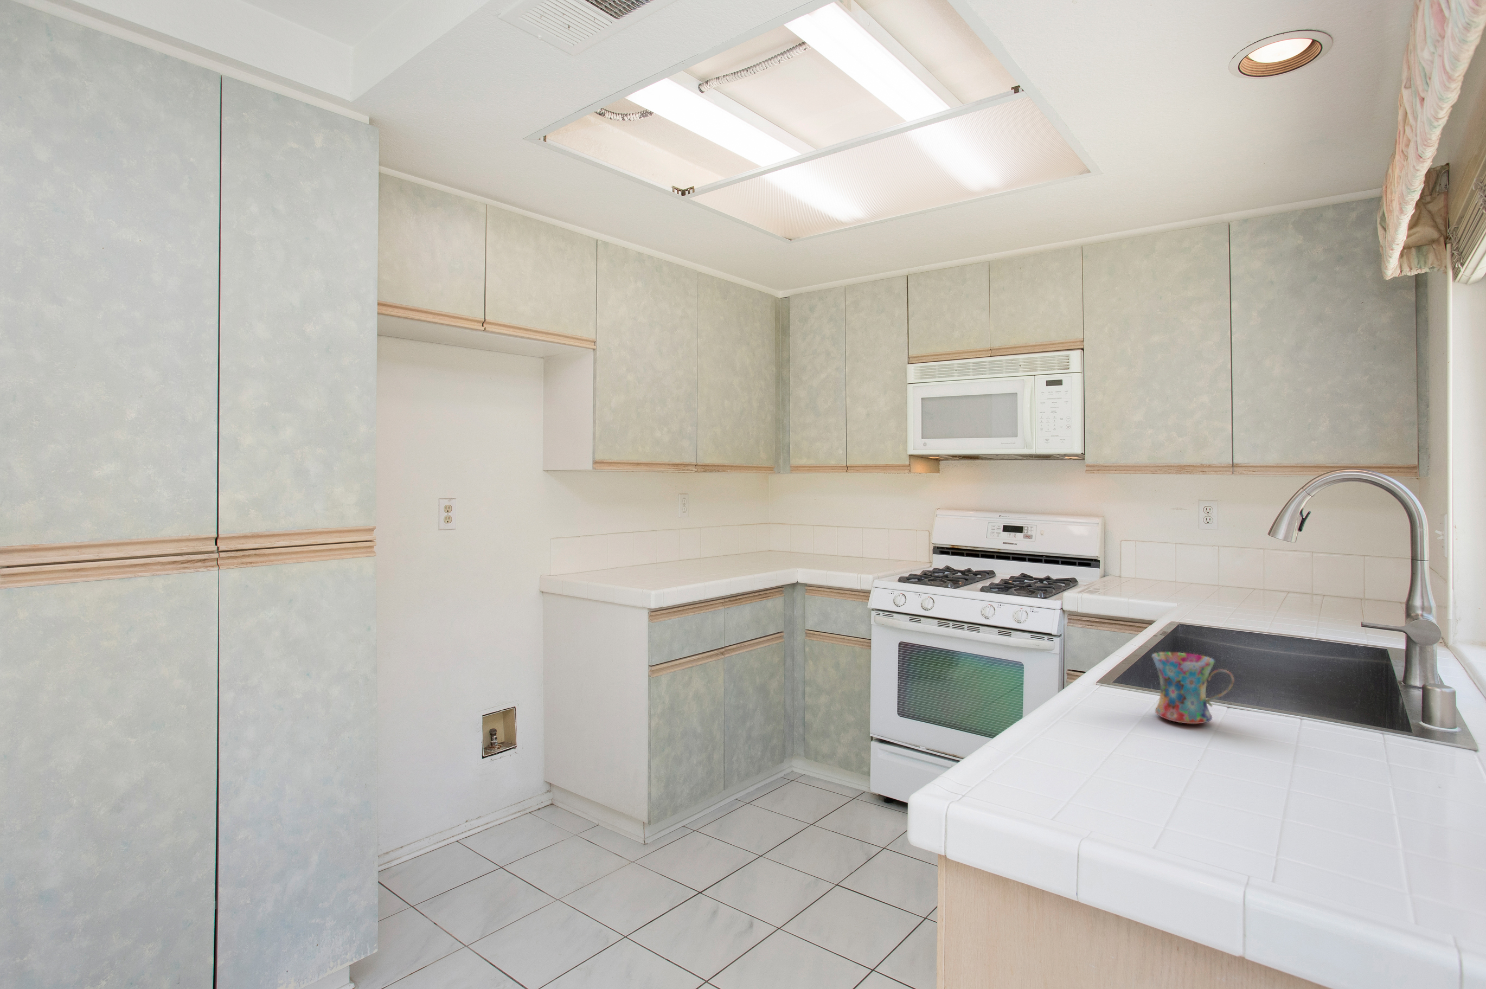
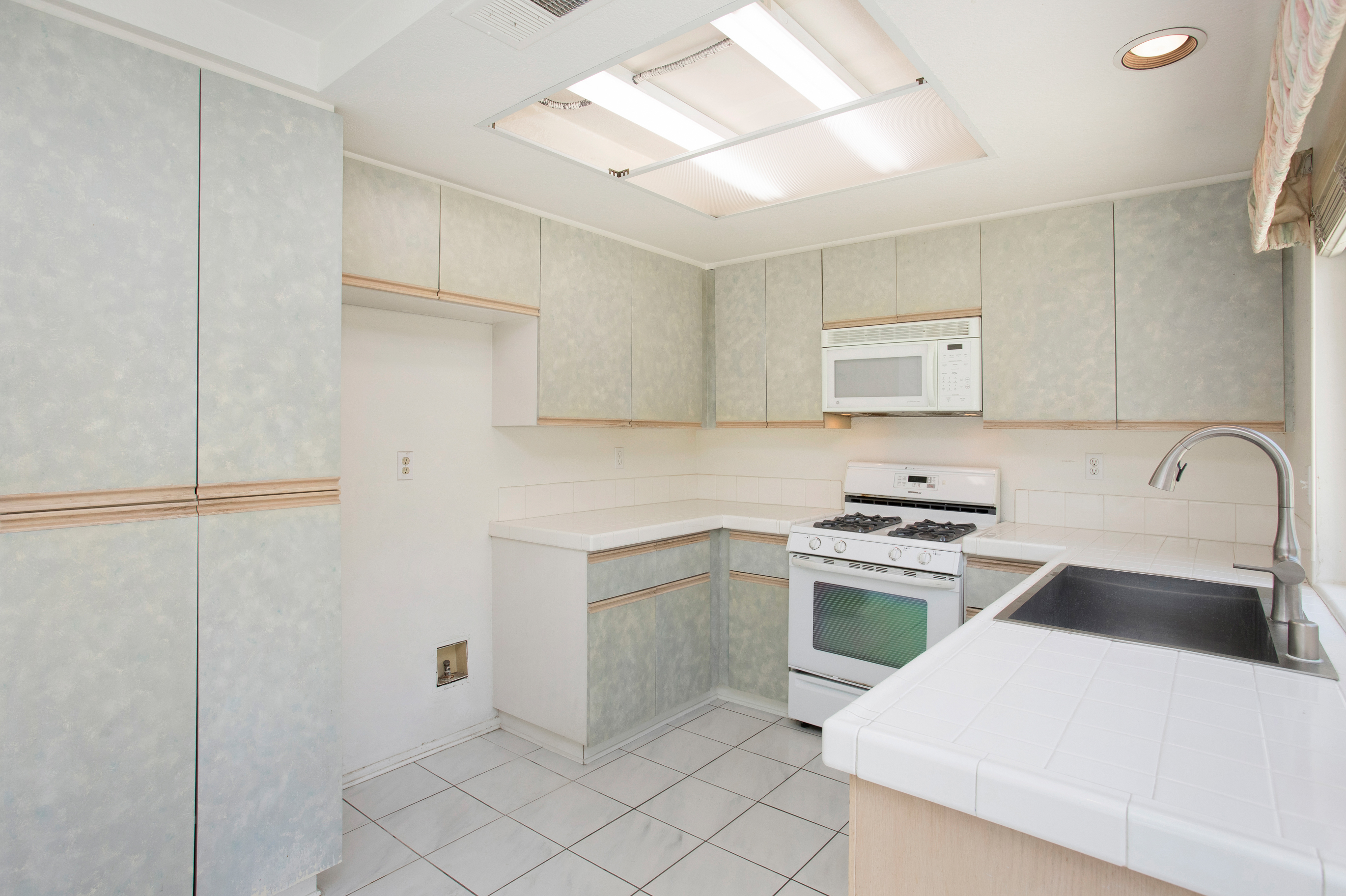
- mug [1151,651,1234,724]
